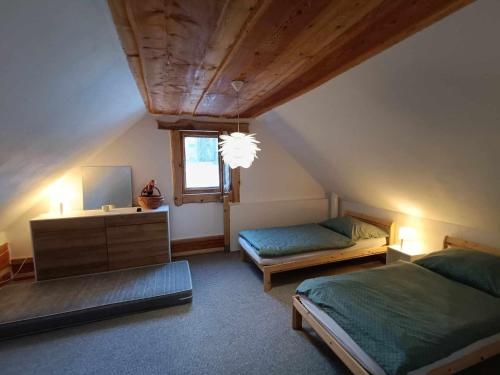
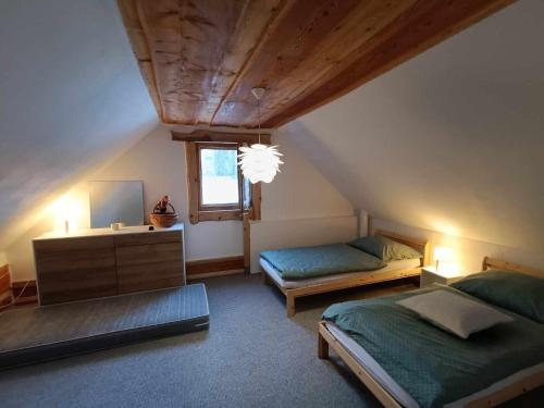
+ pillow [394,289,516,339]
